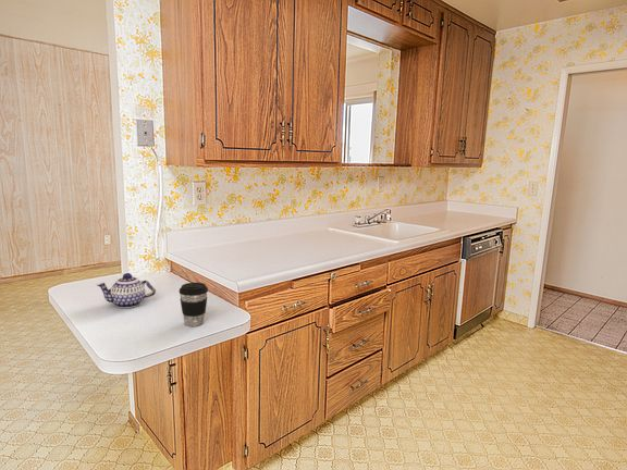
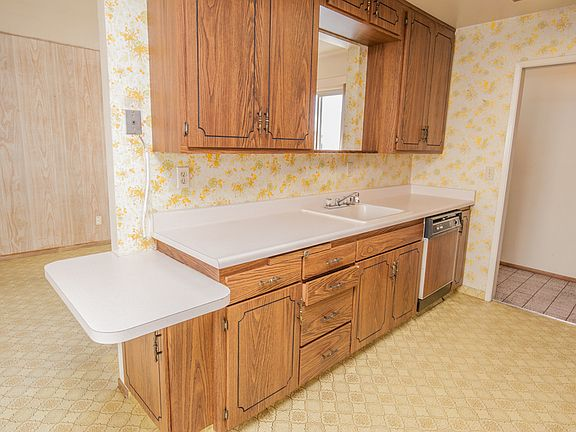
- teapot [96,272,157,309]
- coffee cup [179,282,209,327]
